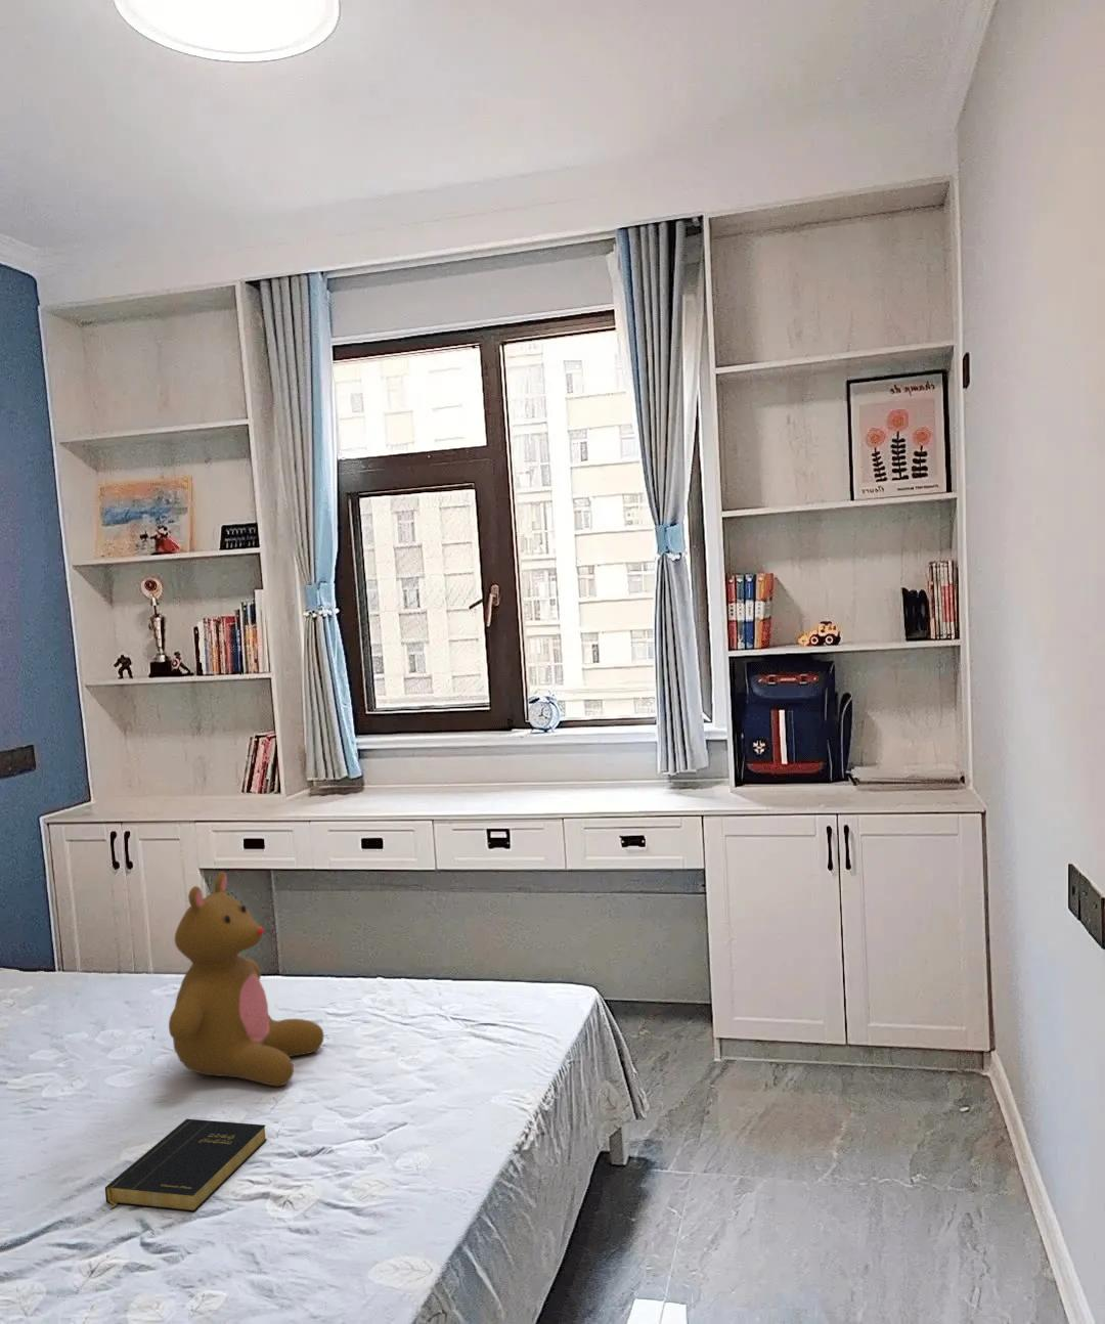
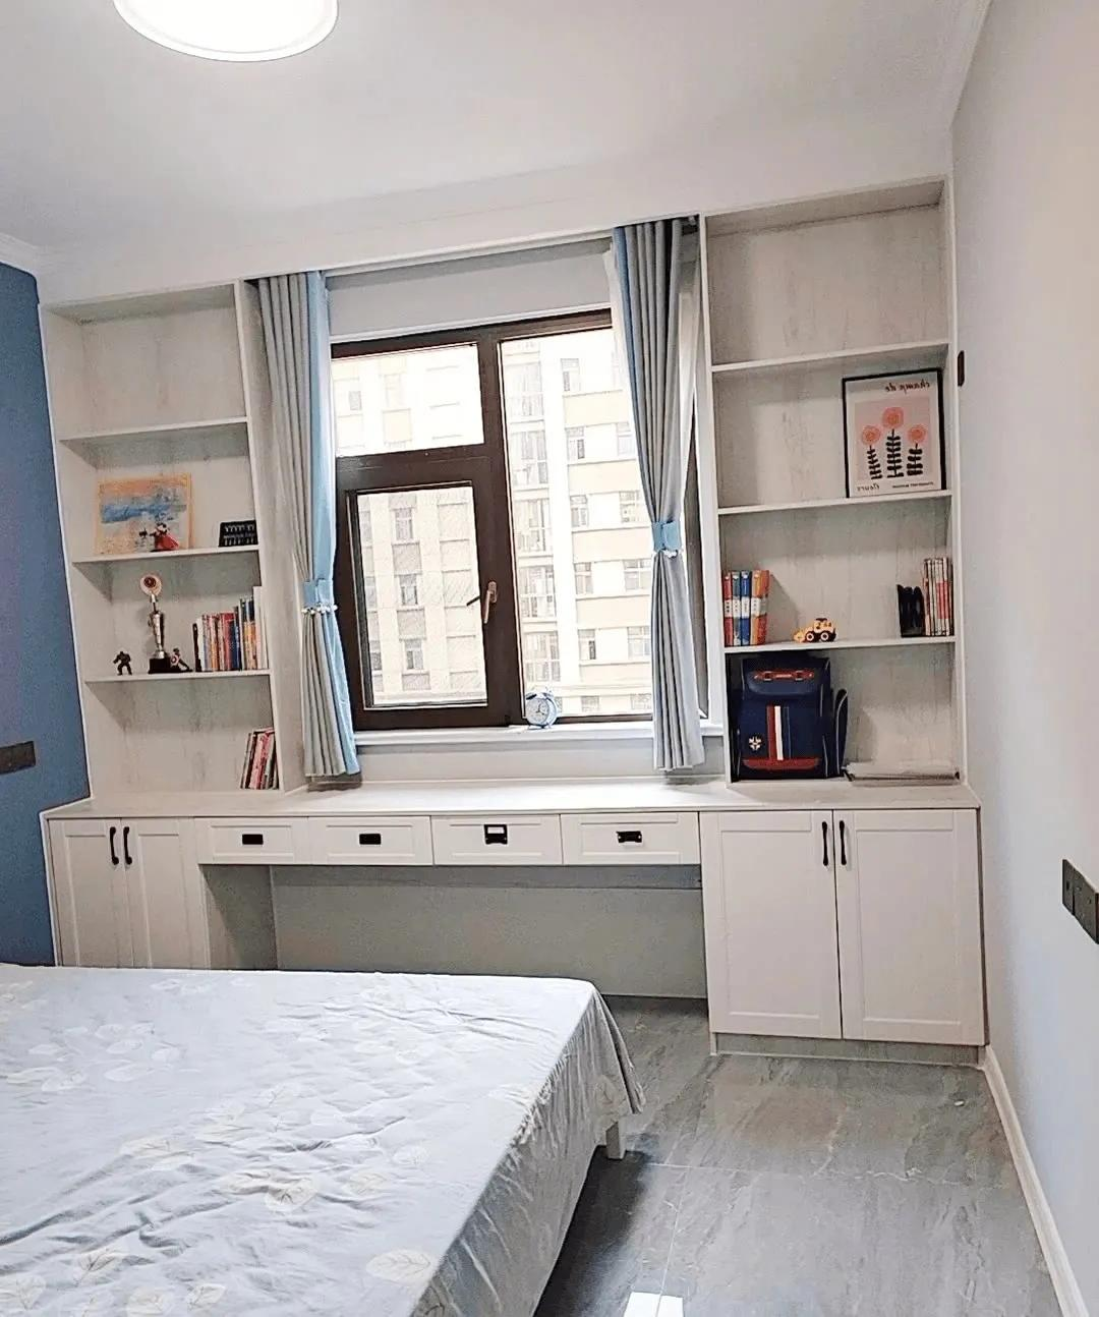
- book [104,1118,268,1213]
- teddy bear [168,871,325,1088]
